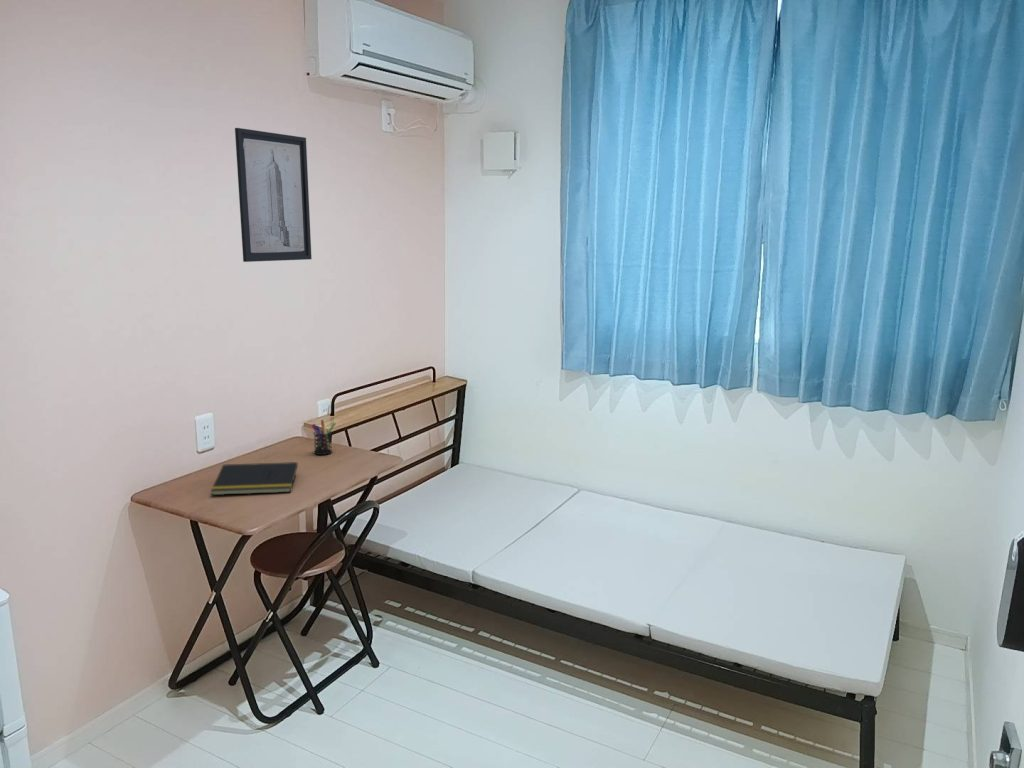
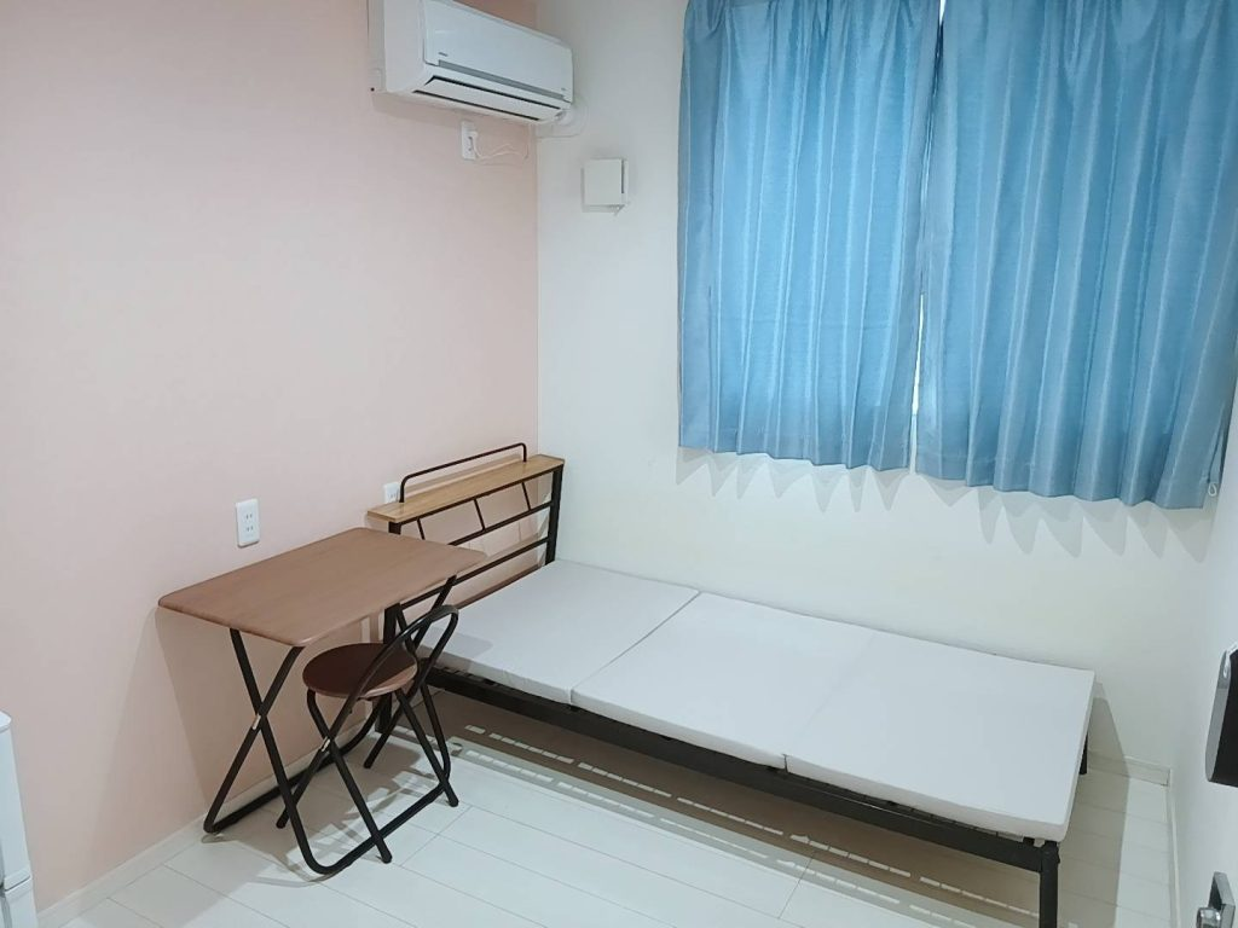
- wall art [234,127,313,263]
- pen holder [311,418,337,456]
- notepad [210,461,299,496]
